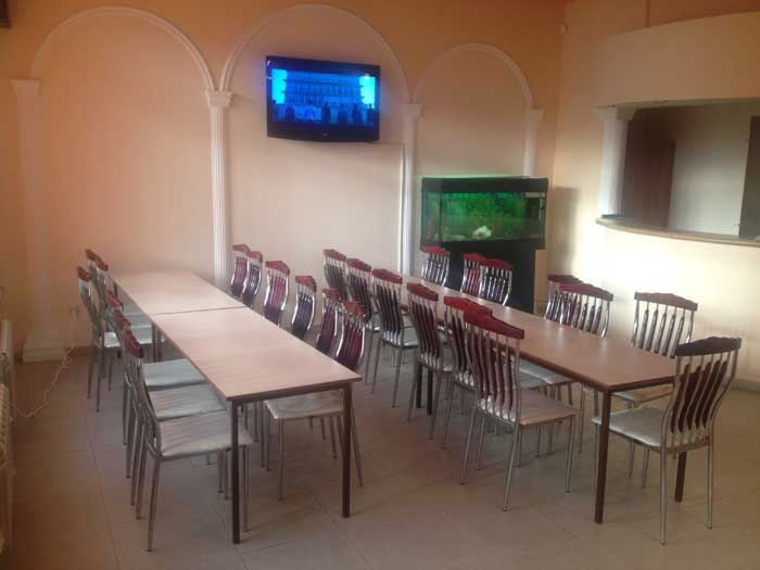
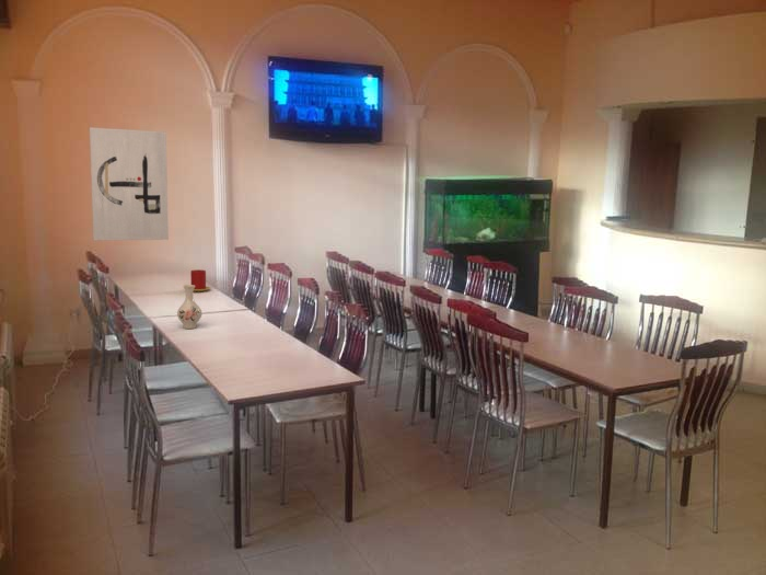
+ wall art [89,126,170,242]
+ candle [189,268,211,292]
+ vase [176,284,204,330]
